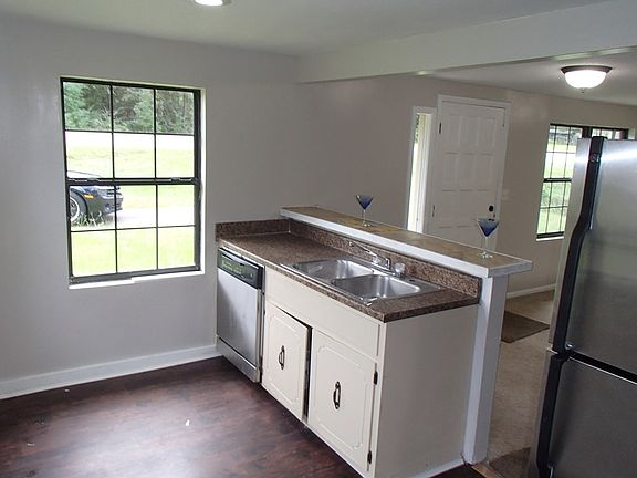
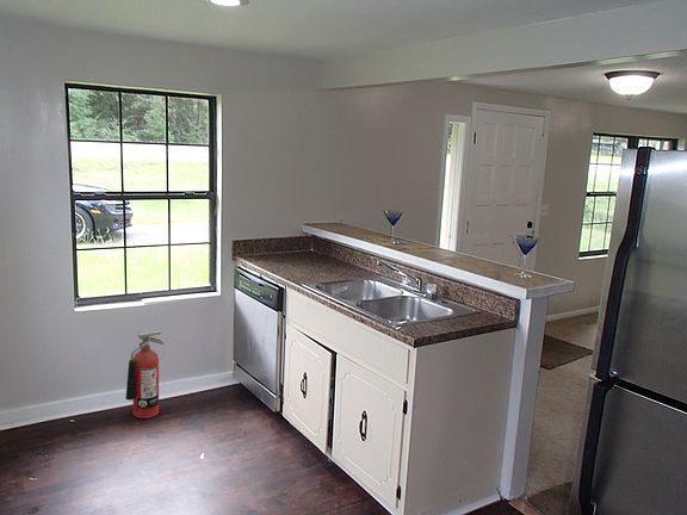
+ fire extinguisher [124,329,166,418]
